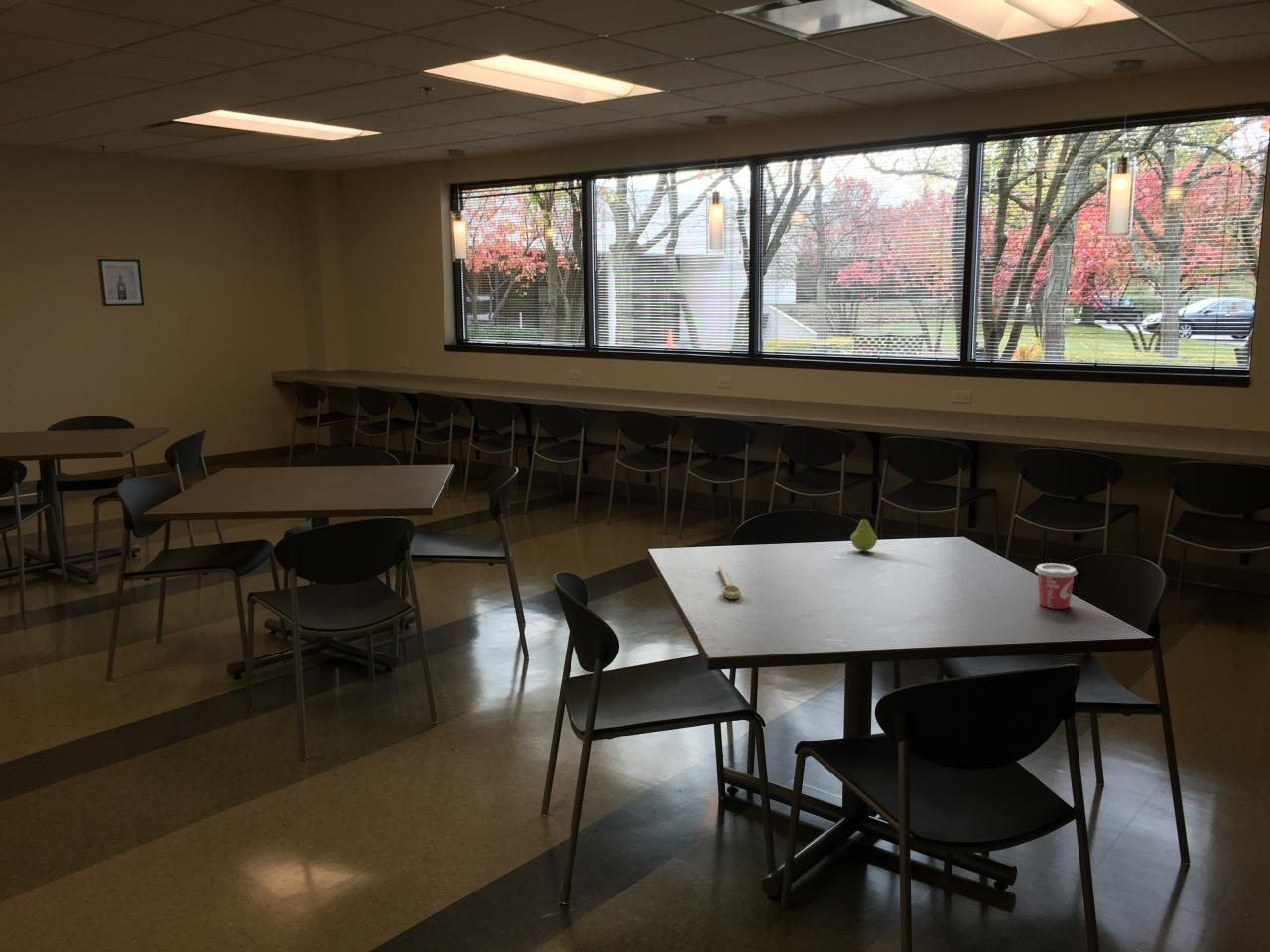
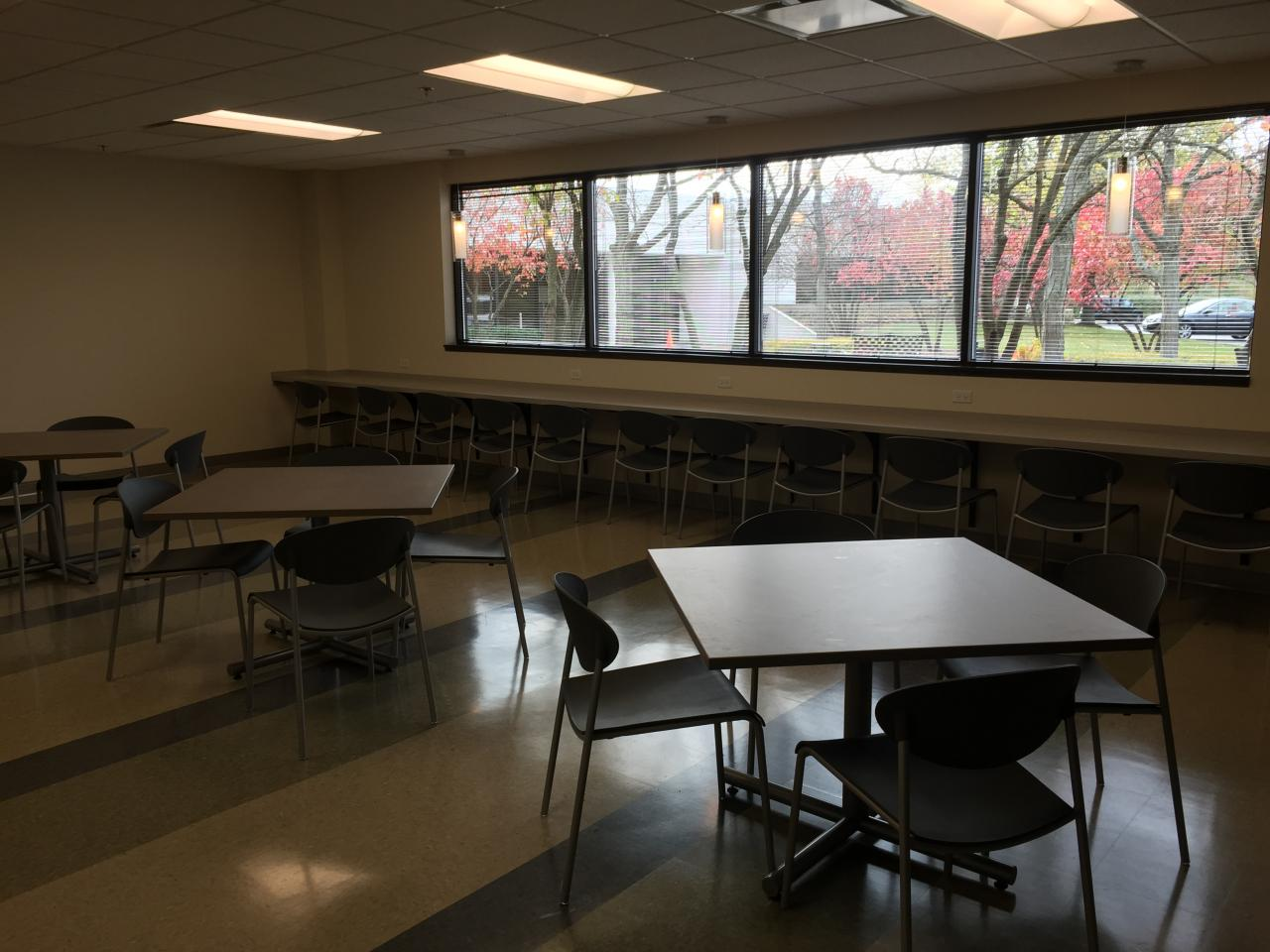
- cup [1034,562,1079,610]
- wall art [96,258,145,307]
- spoon [717,565,742,600]
- fruit [849,513,878,552]
